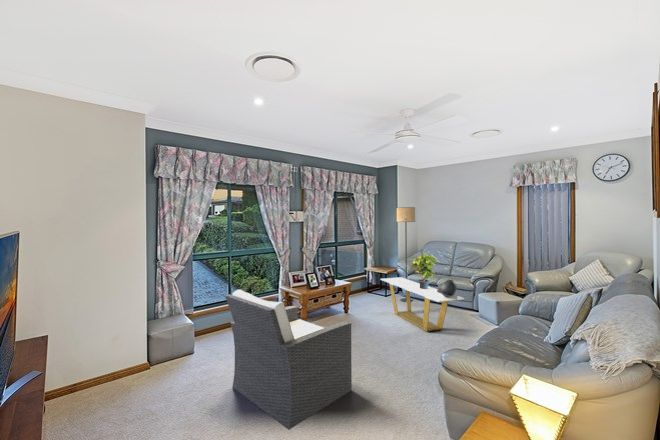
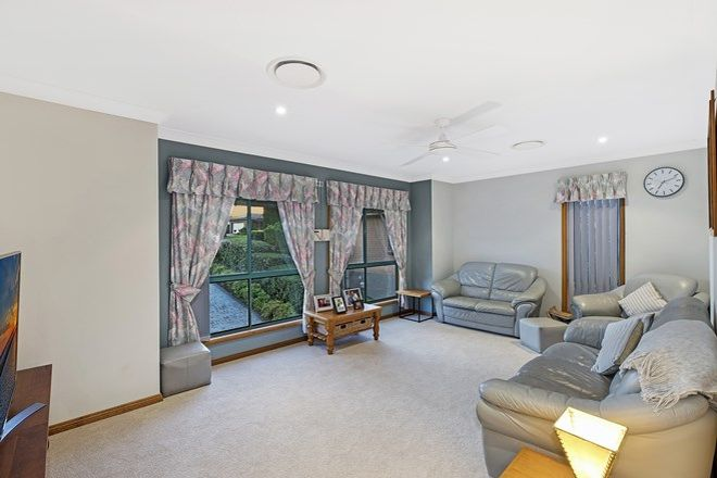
- decorative sphere [437,279,459,301]
- armchair [224,289,353,431]
- coffee table [380,276,465,333]
- floor lamp [396,206,416,303]
- potted plant [411,252,438,289]
